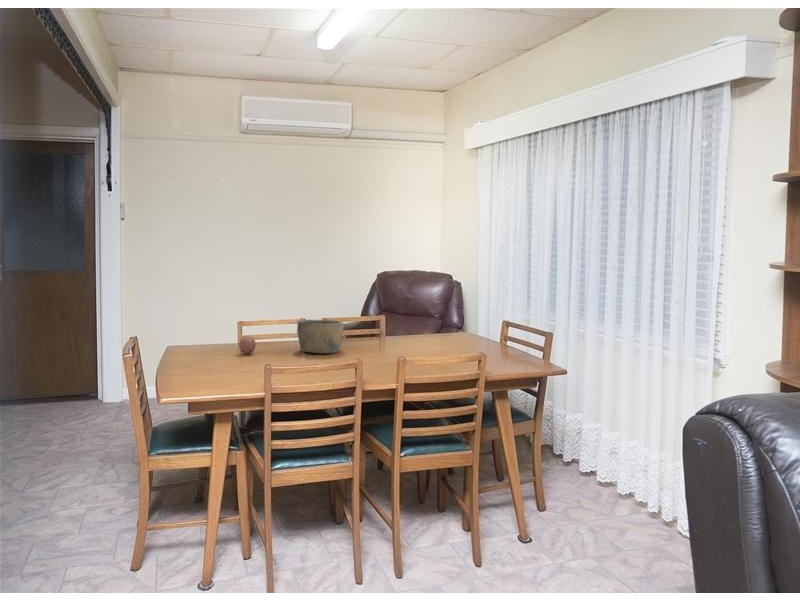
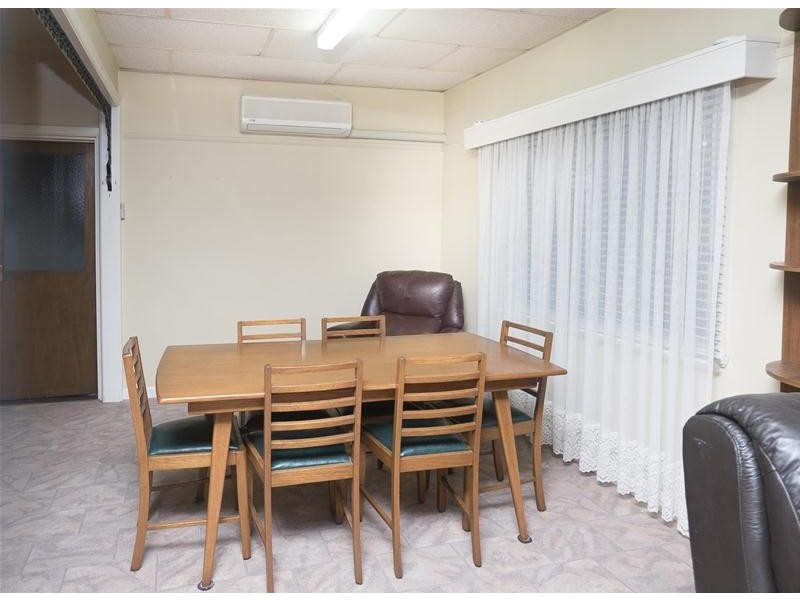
- fruit [238,336,257,355]
- bowl [296,319,345,354]
